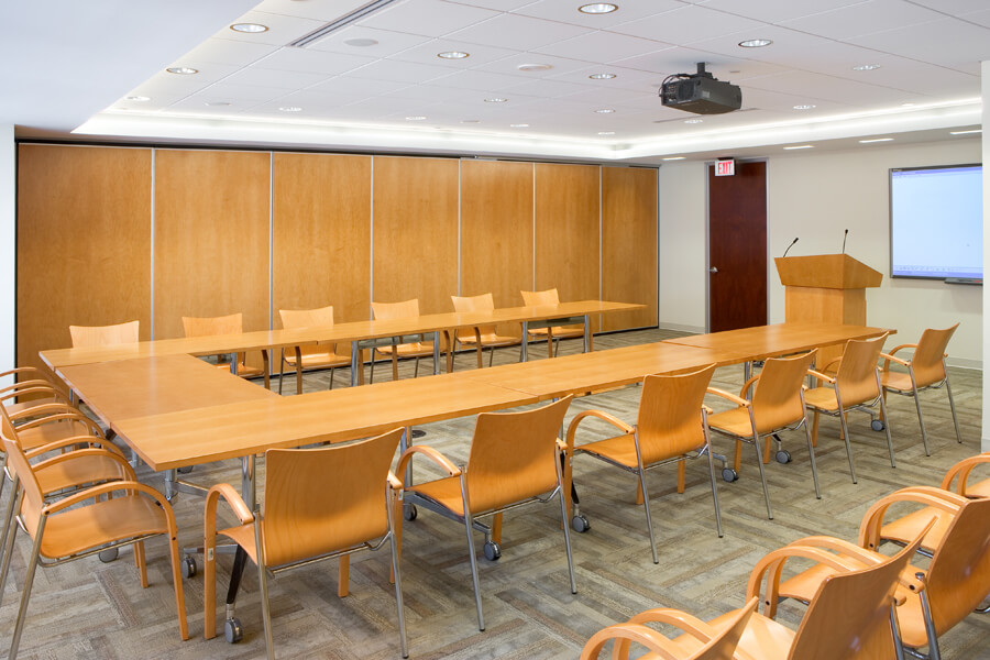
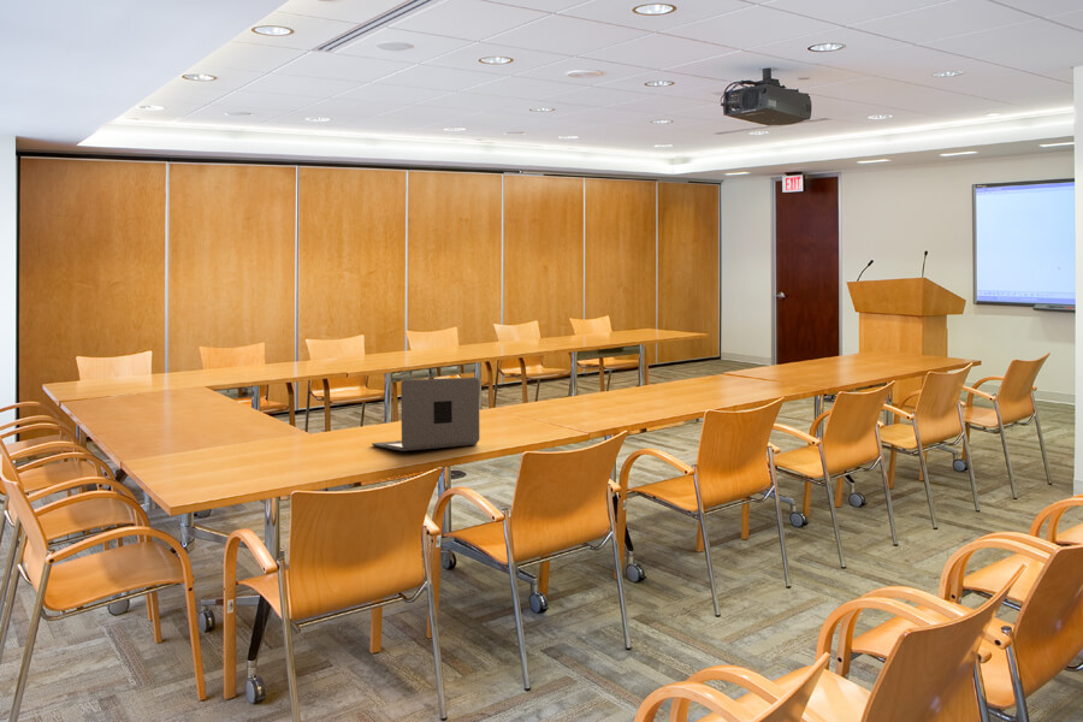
+ laptop [371,377,480,452]
